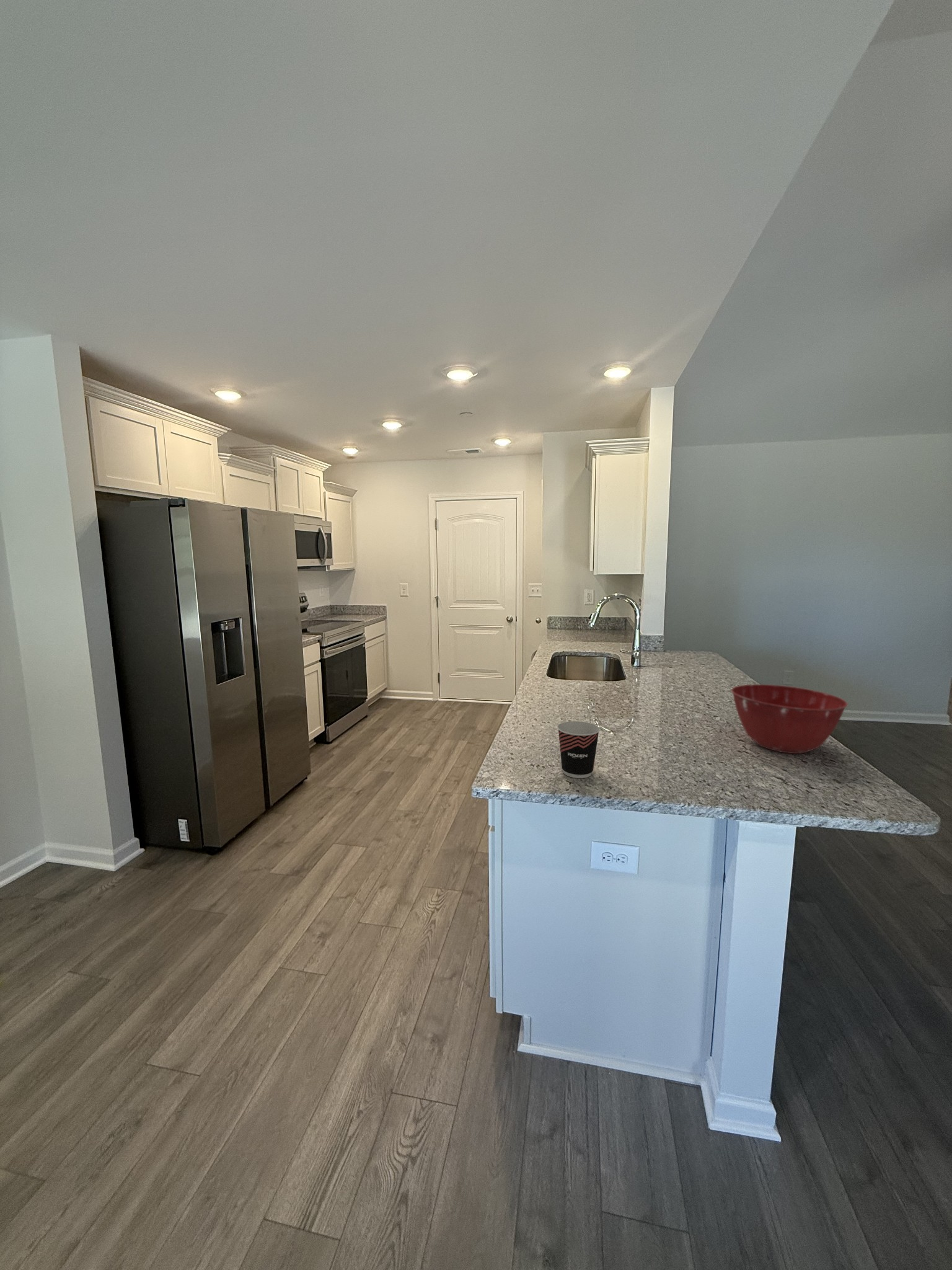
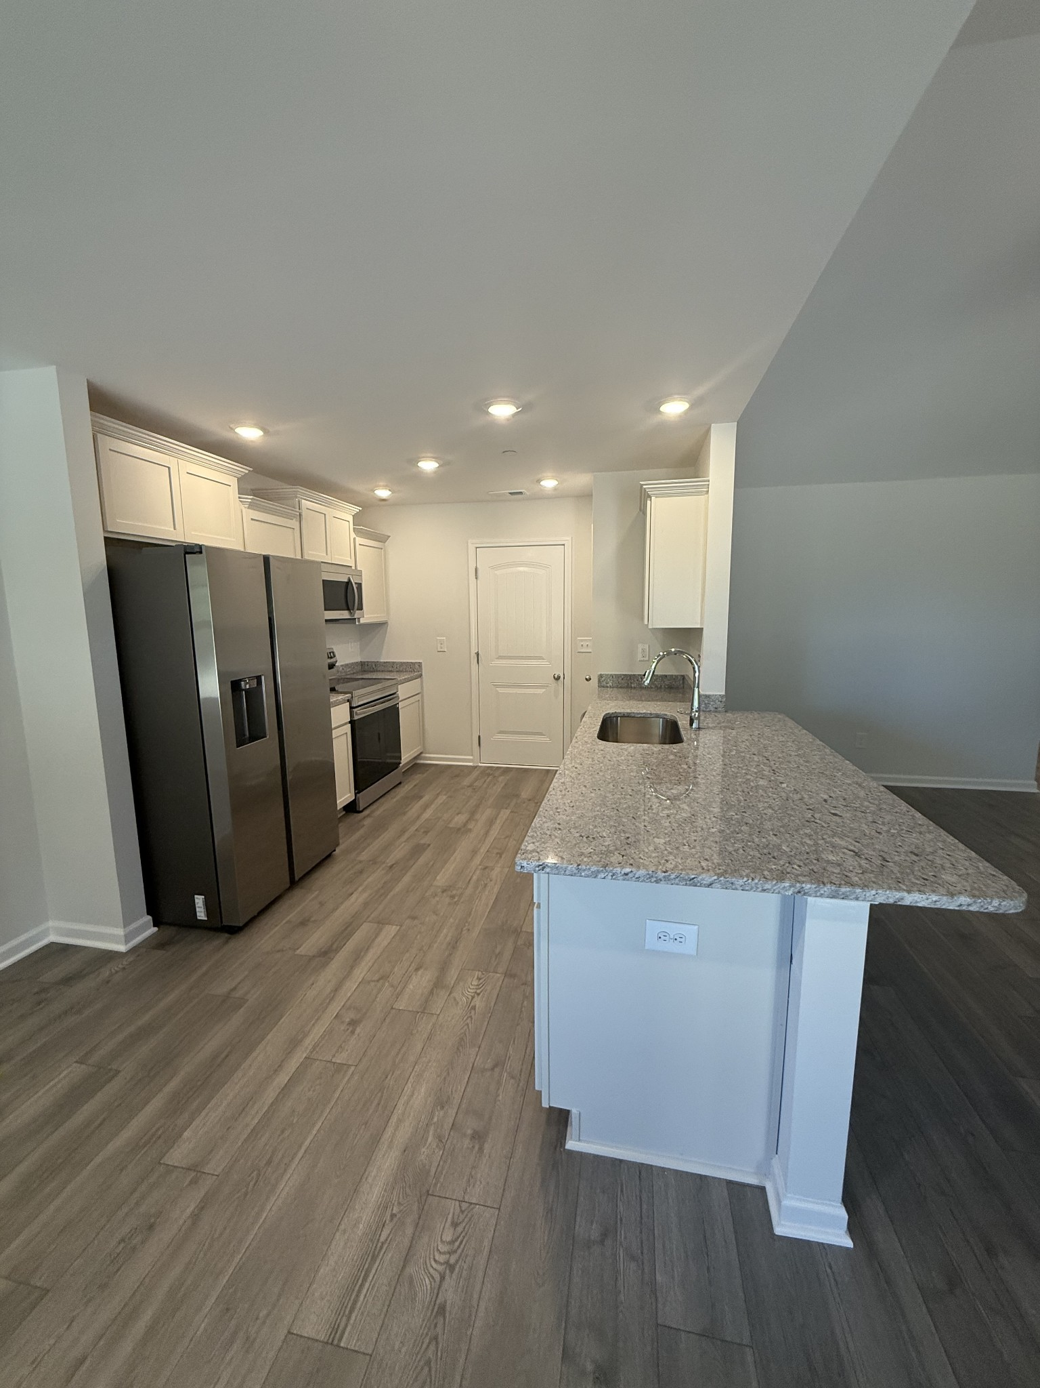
- mixing bowl [731,684,848,754]
- cup [557,721,601,779]
